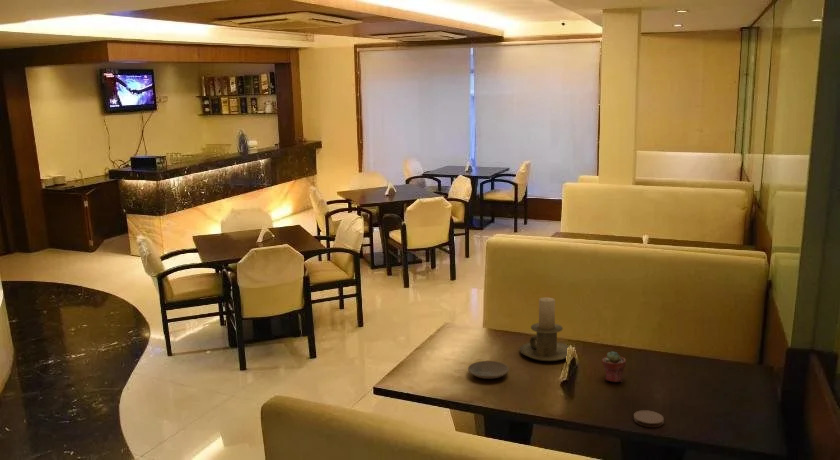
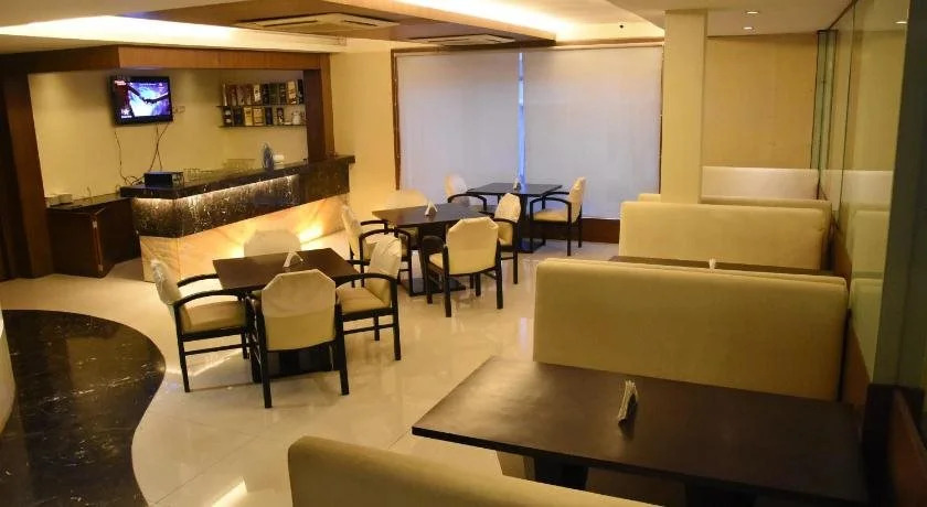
- candle holder [519,297,570,362]
- plate [467,360,510,380]
- coaster [633,409,665,428]
- potted succulent [601,350,627,383]
